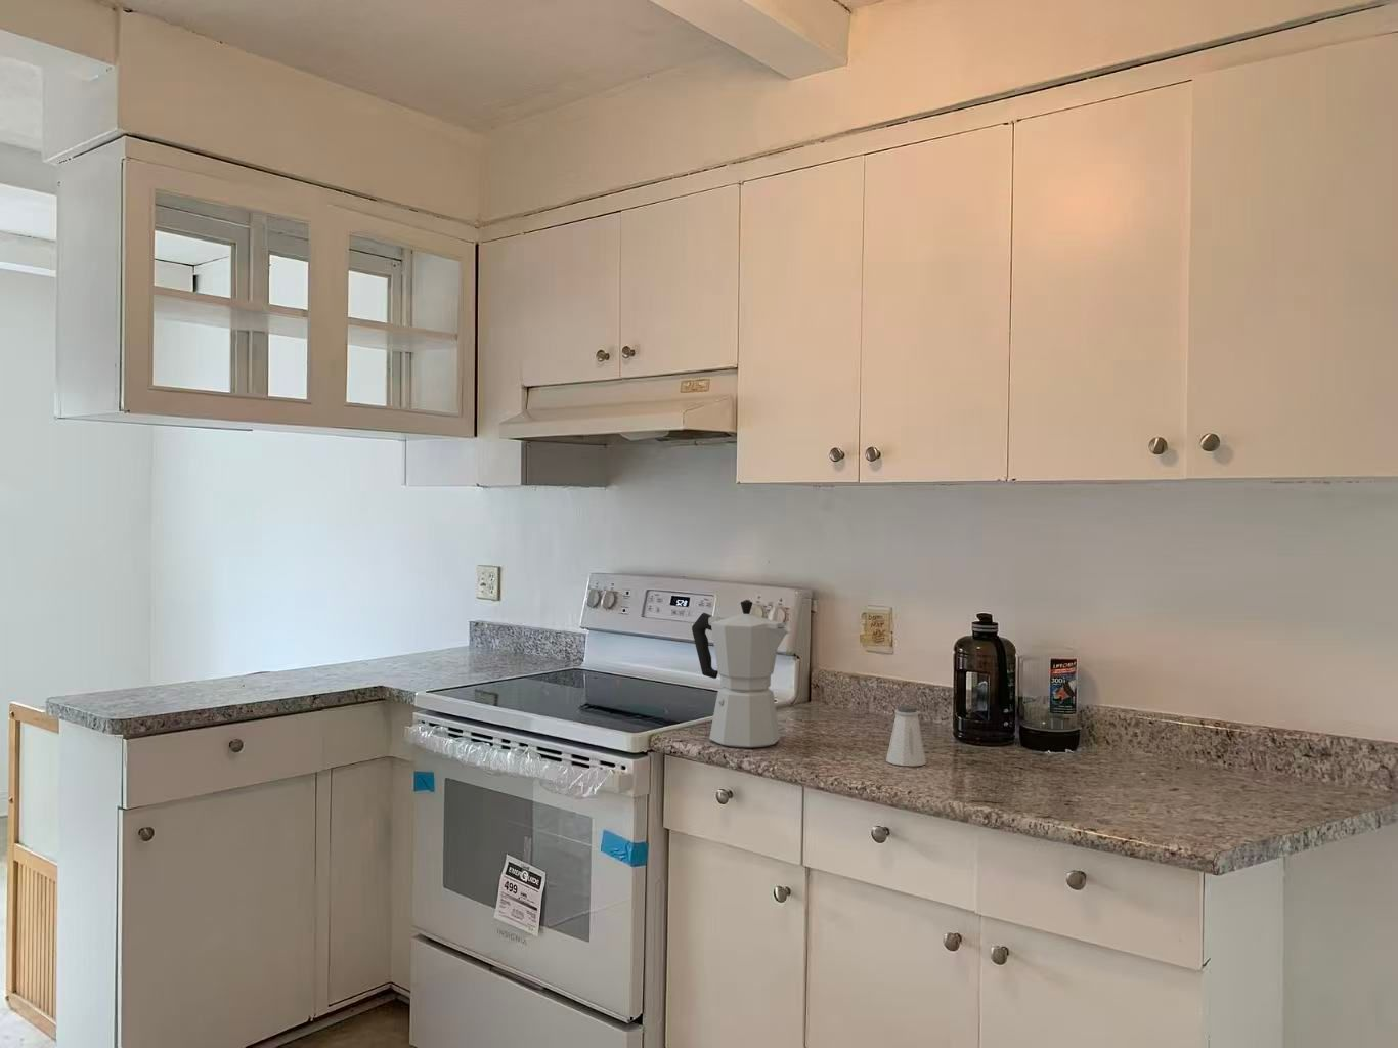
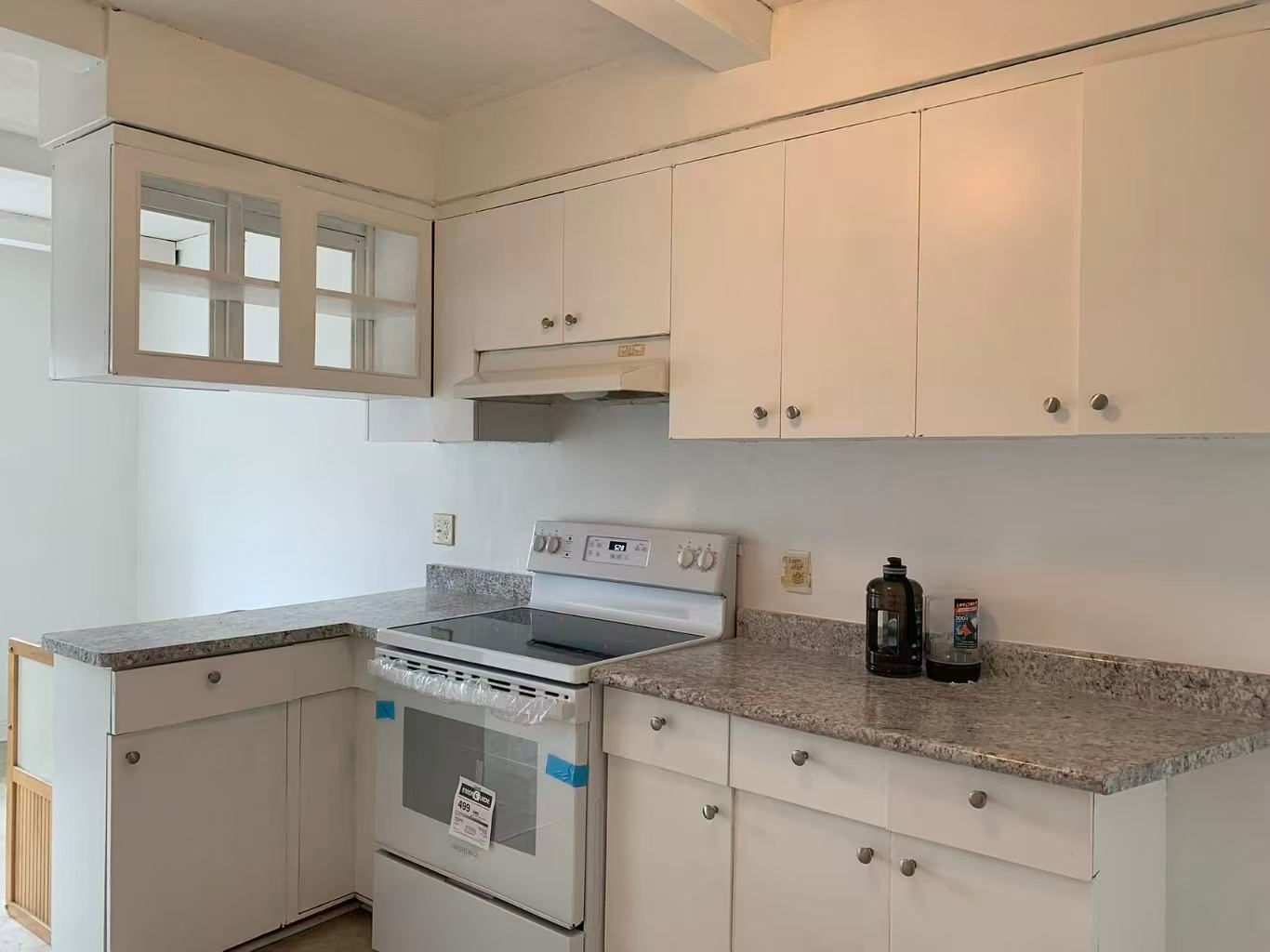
- saltshaker [885,706,927,766]
- moka pot [691,599,793,749]
